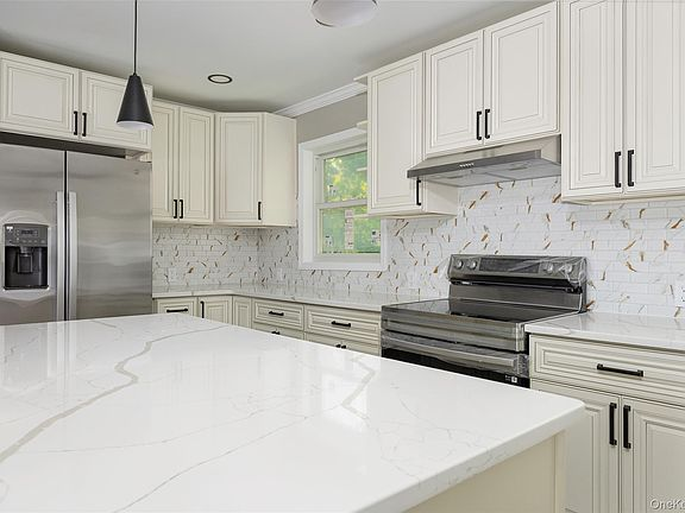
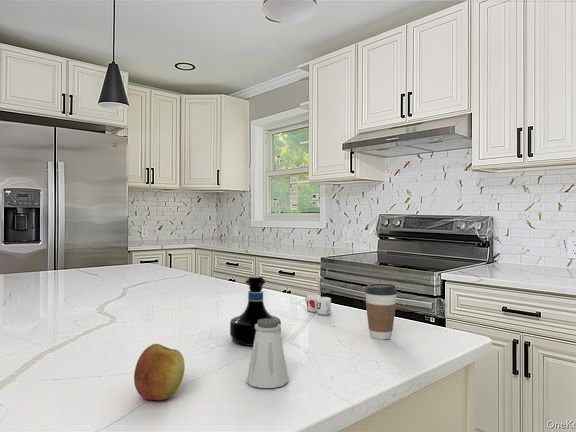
+ mug [304,294,332,316]
+ tequila bottle [229,275,282,347]
+ apple [133,343,186,401]
+ coffee cup [364,283,398,341]
+ saltshaker [245,319,289,389]
